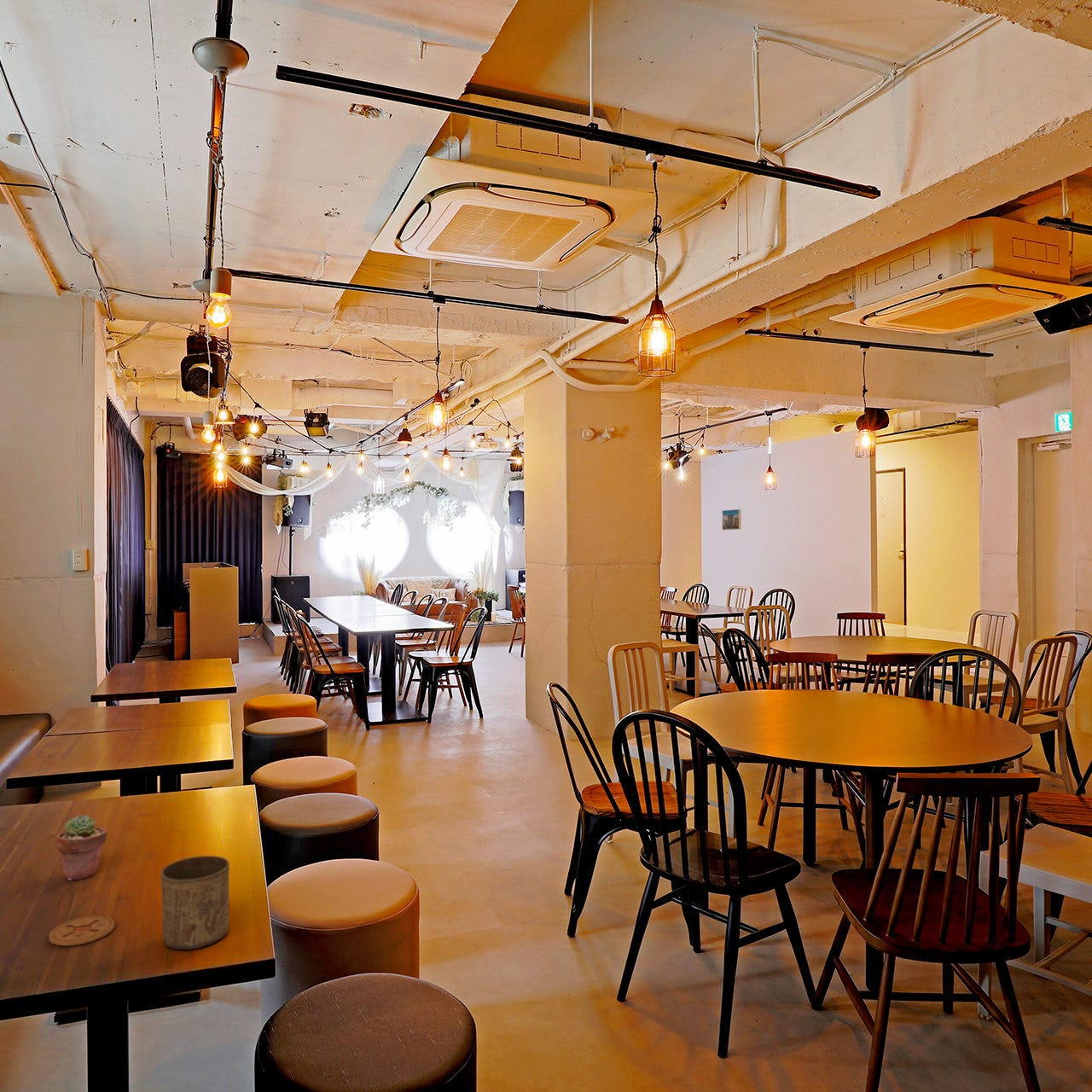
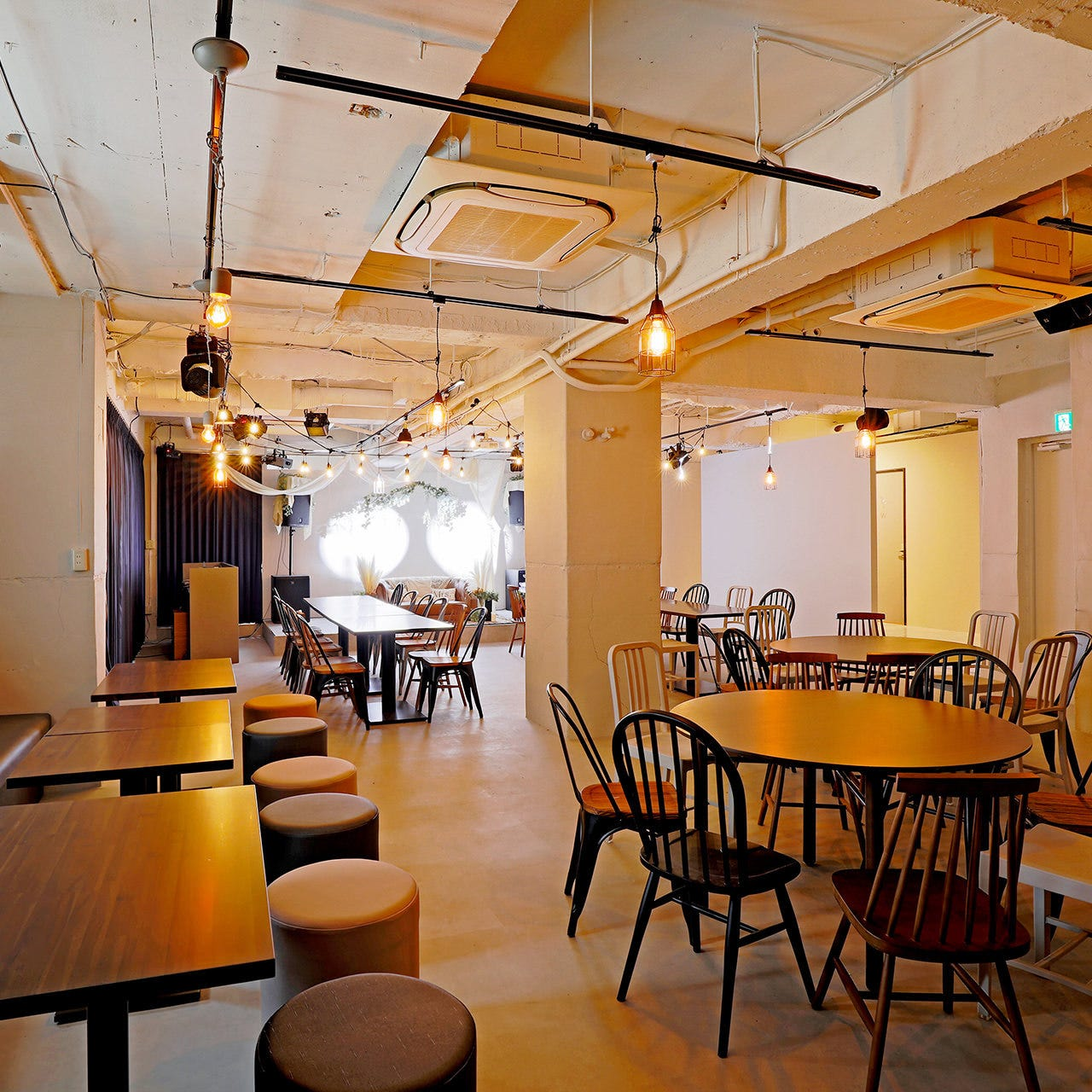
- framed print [722,508,742,531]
- potted succulent [55,814,108,881]
- cup [160,855,230,950]
- coaster [48,915,115,947]
